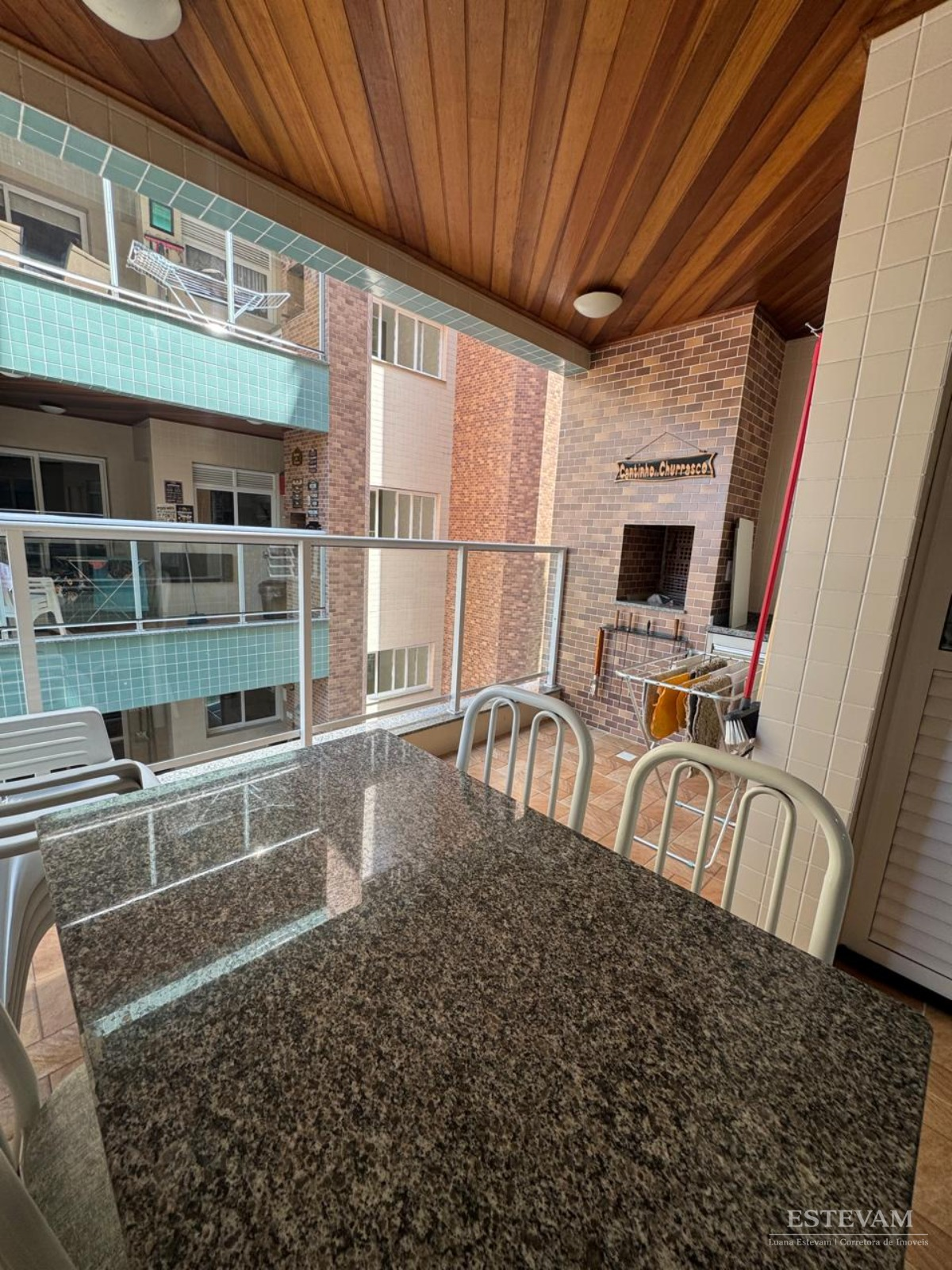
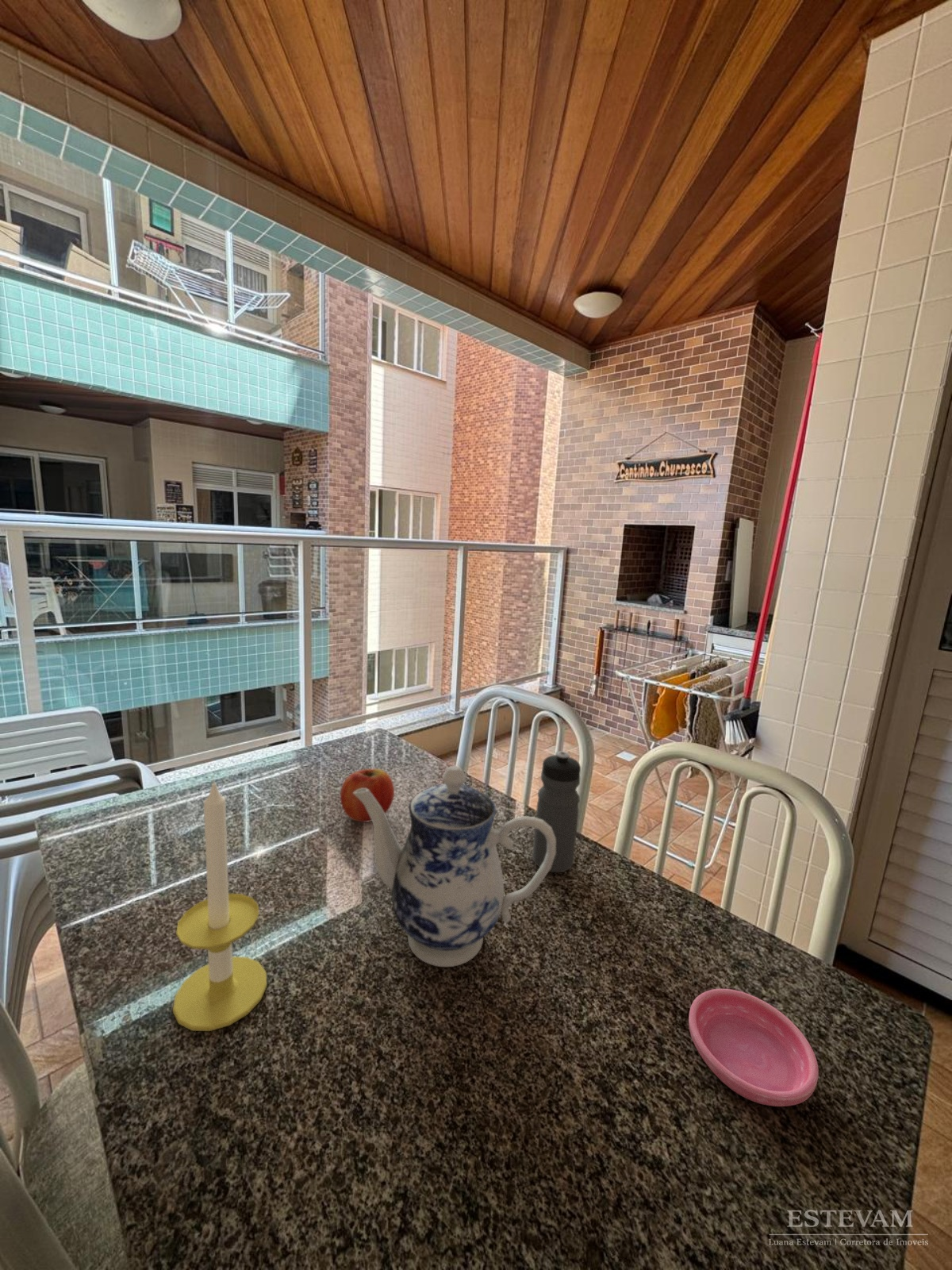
+ fruit [340,768,395,823]
+ saucer [688,988,820,1107]
+ teapot [353,765,556,968]
+ water bottle [532,751,582,873]
+ candle [172,778,267,1032]
